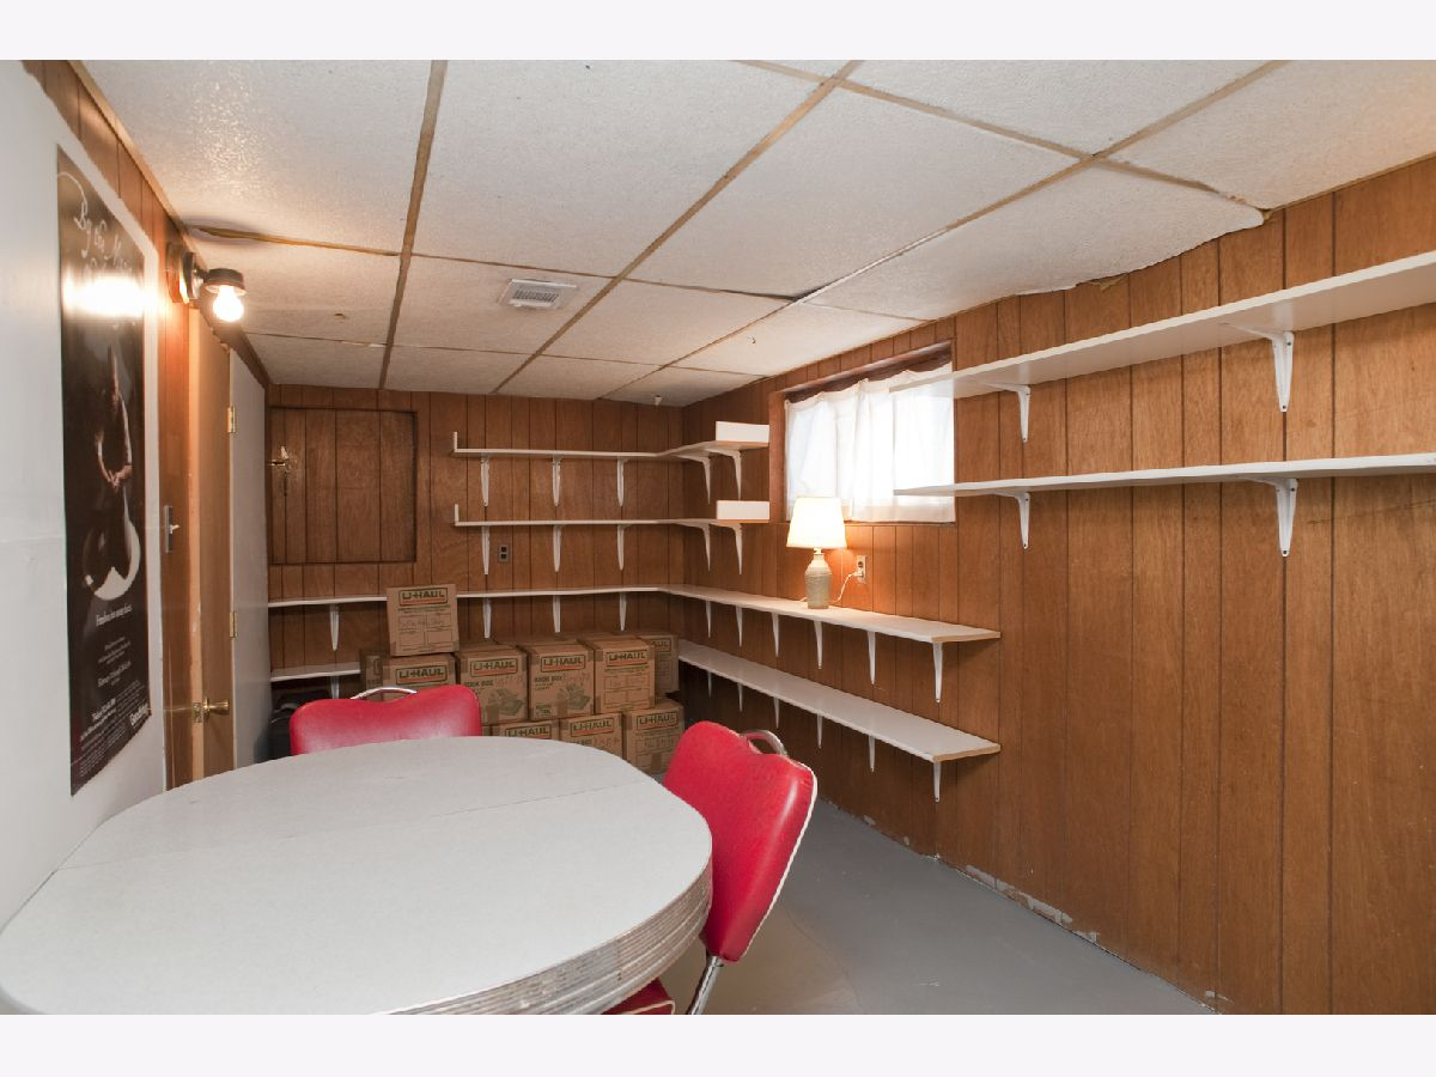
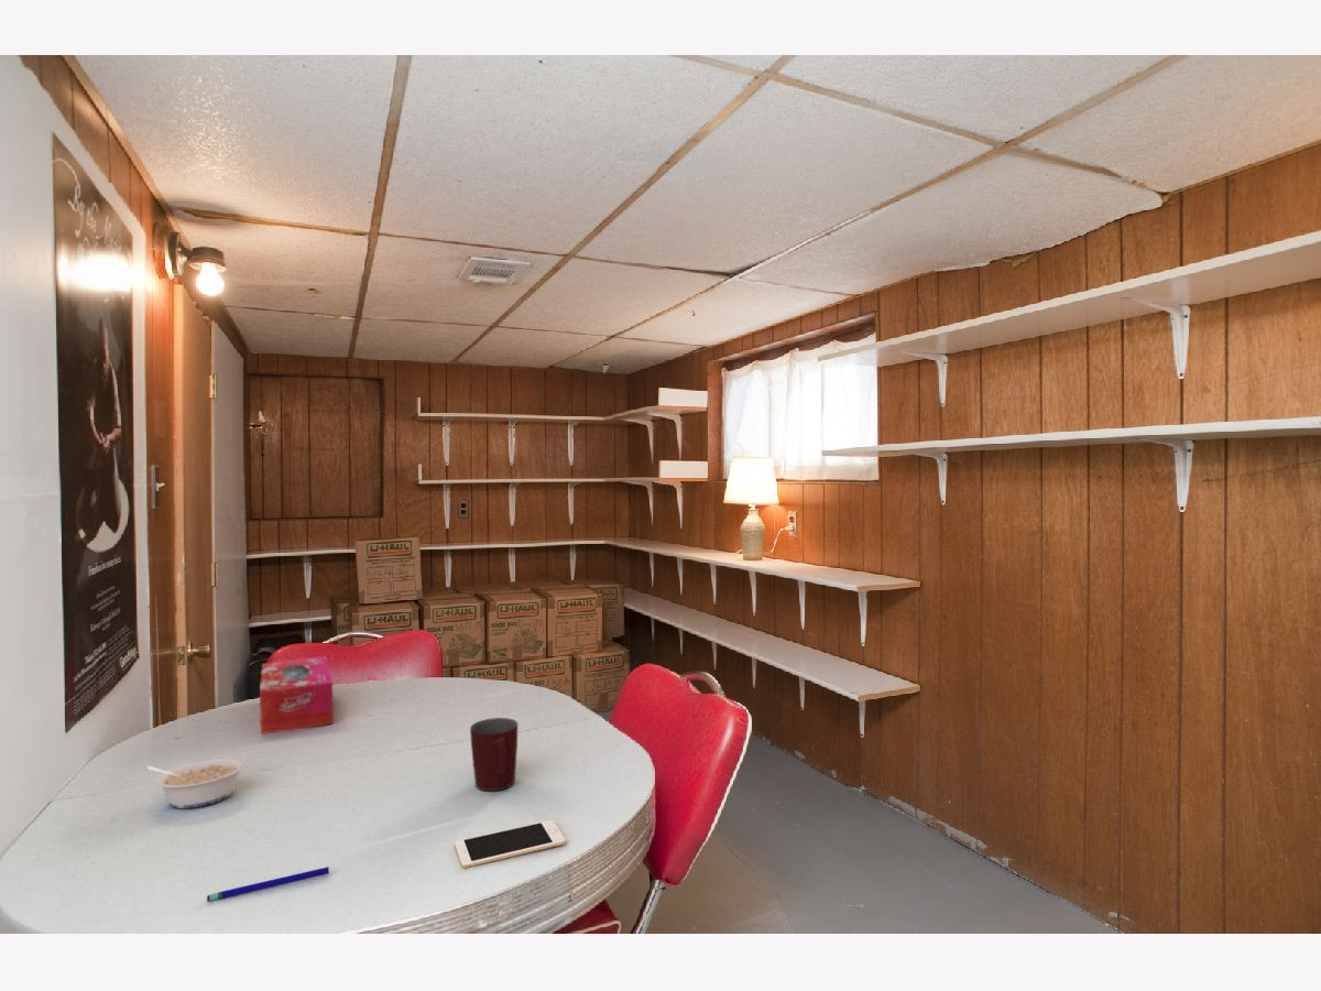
+ mug [469,717,518,792]
+ pen [206,865,330,902]
+ cell phone [454,819,567,869]
+ tissue box [259,655,335,734]
+ legume [145,756,248,809]
